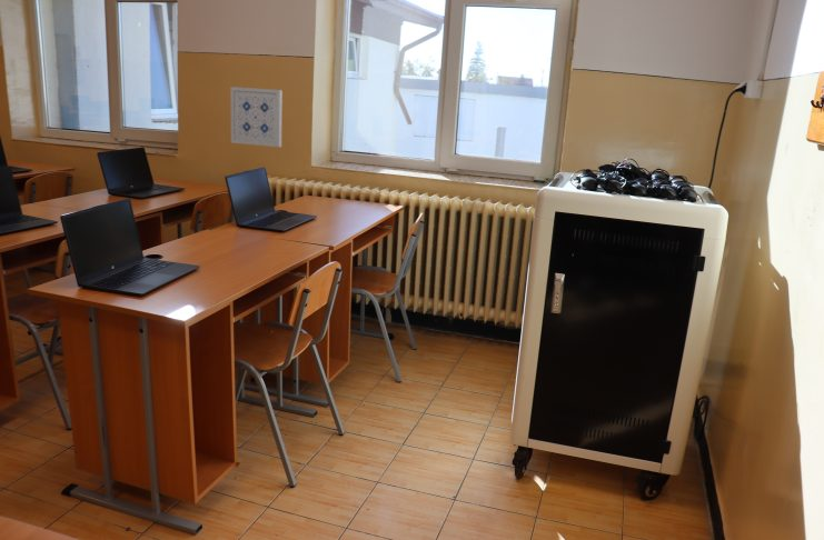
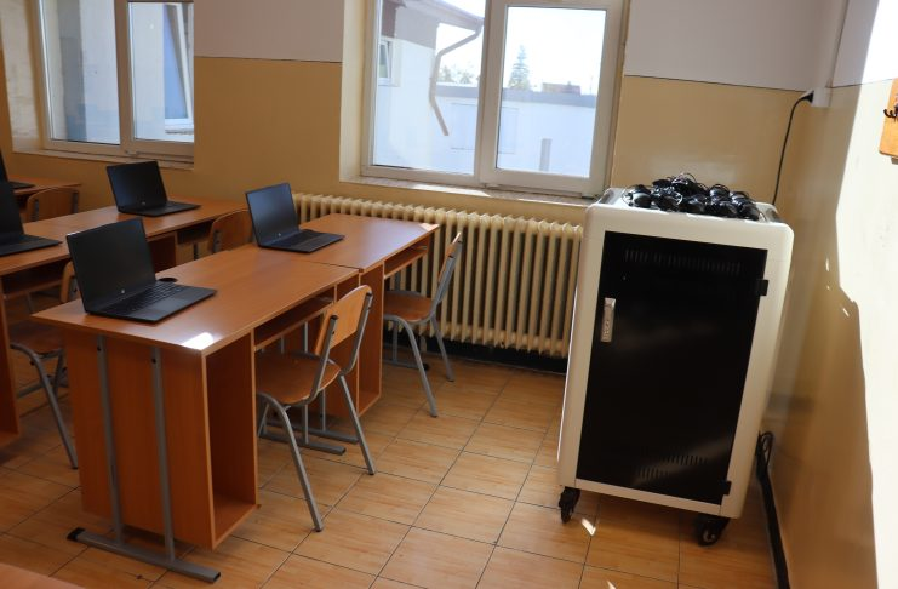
- wall art [230,86,284,148]
